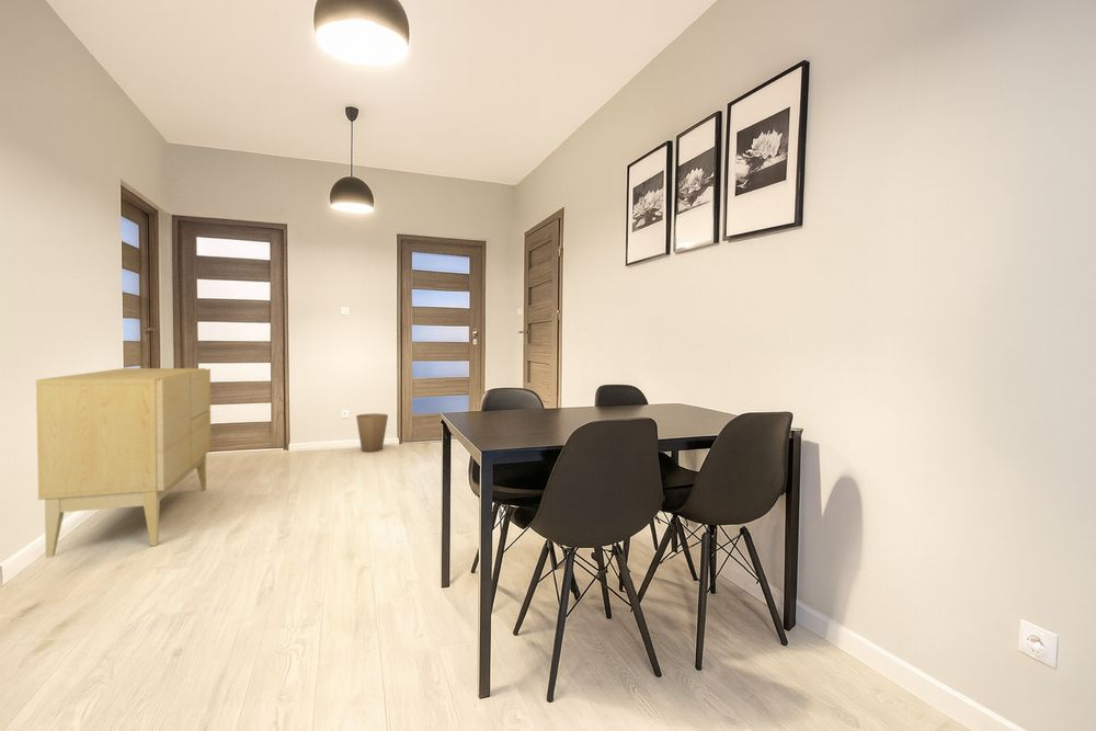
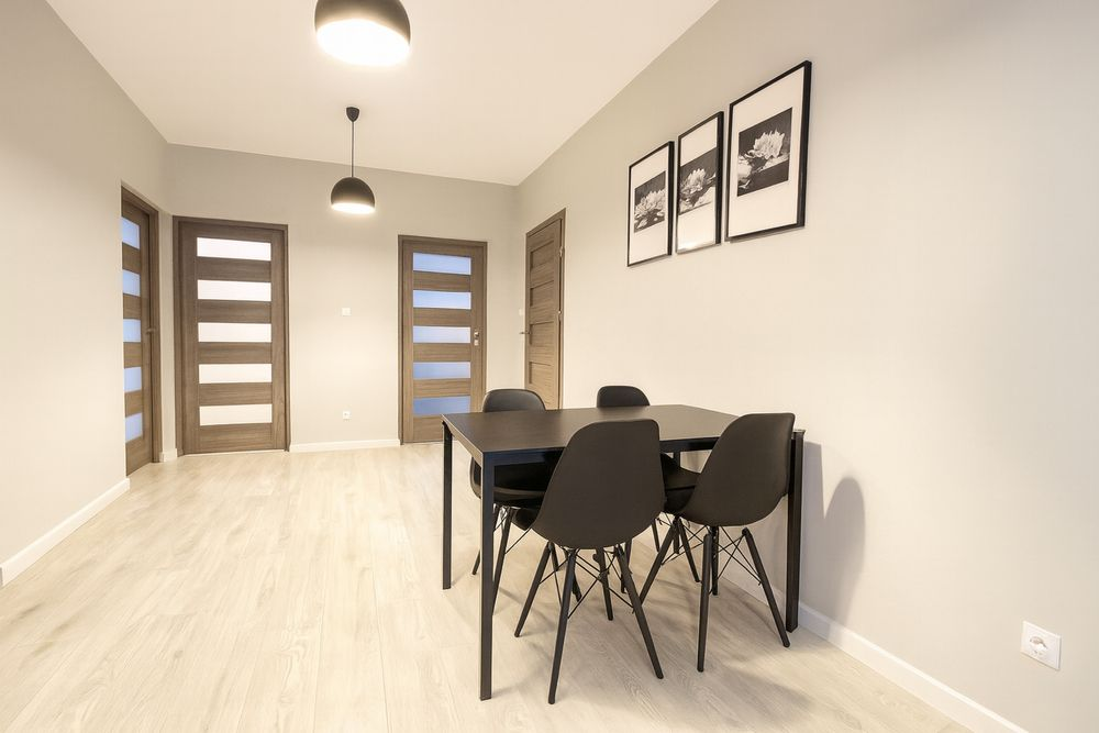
- trash can [355,412,389,453]
- sideboard [35,367,212,559]
